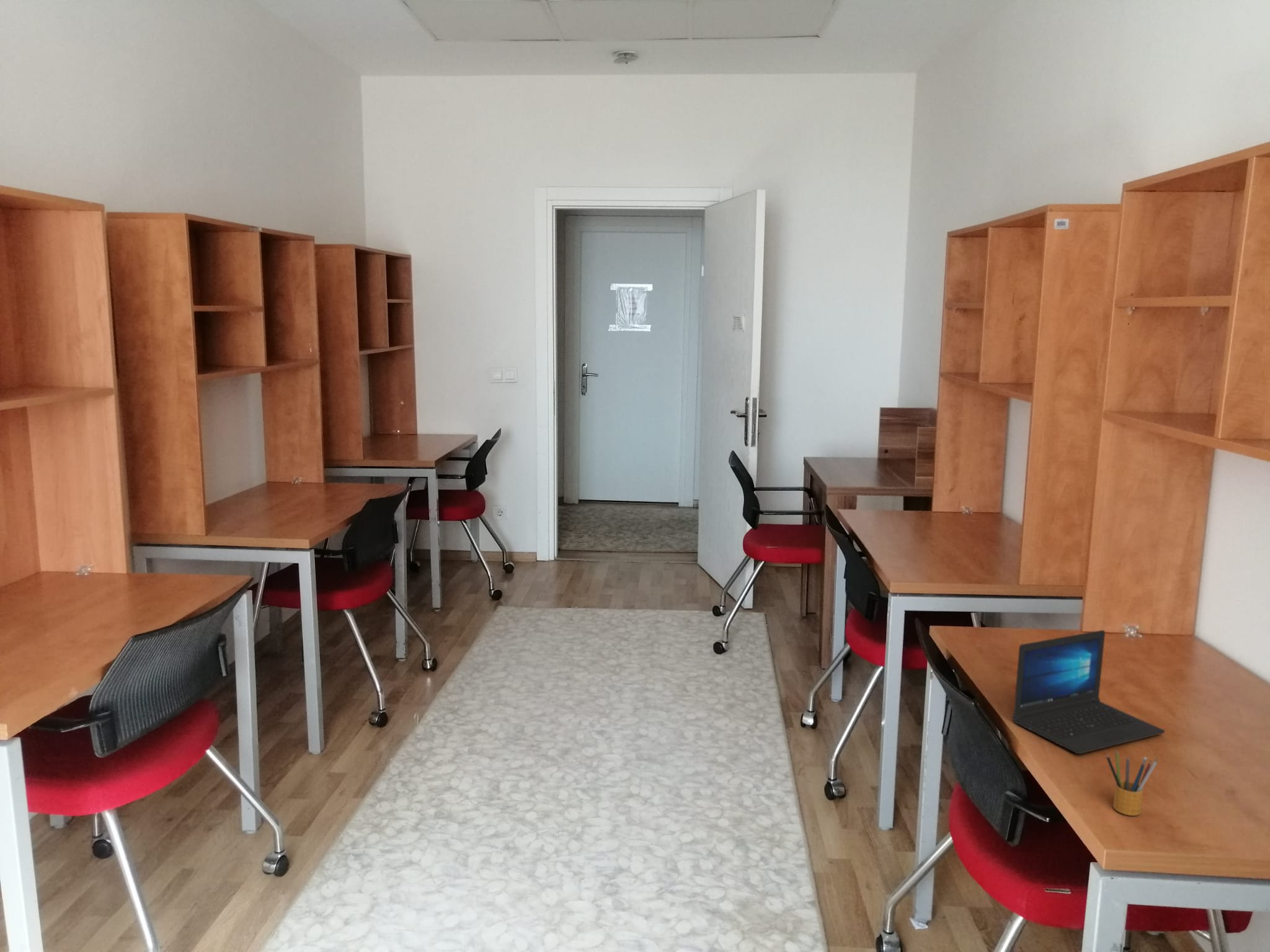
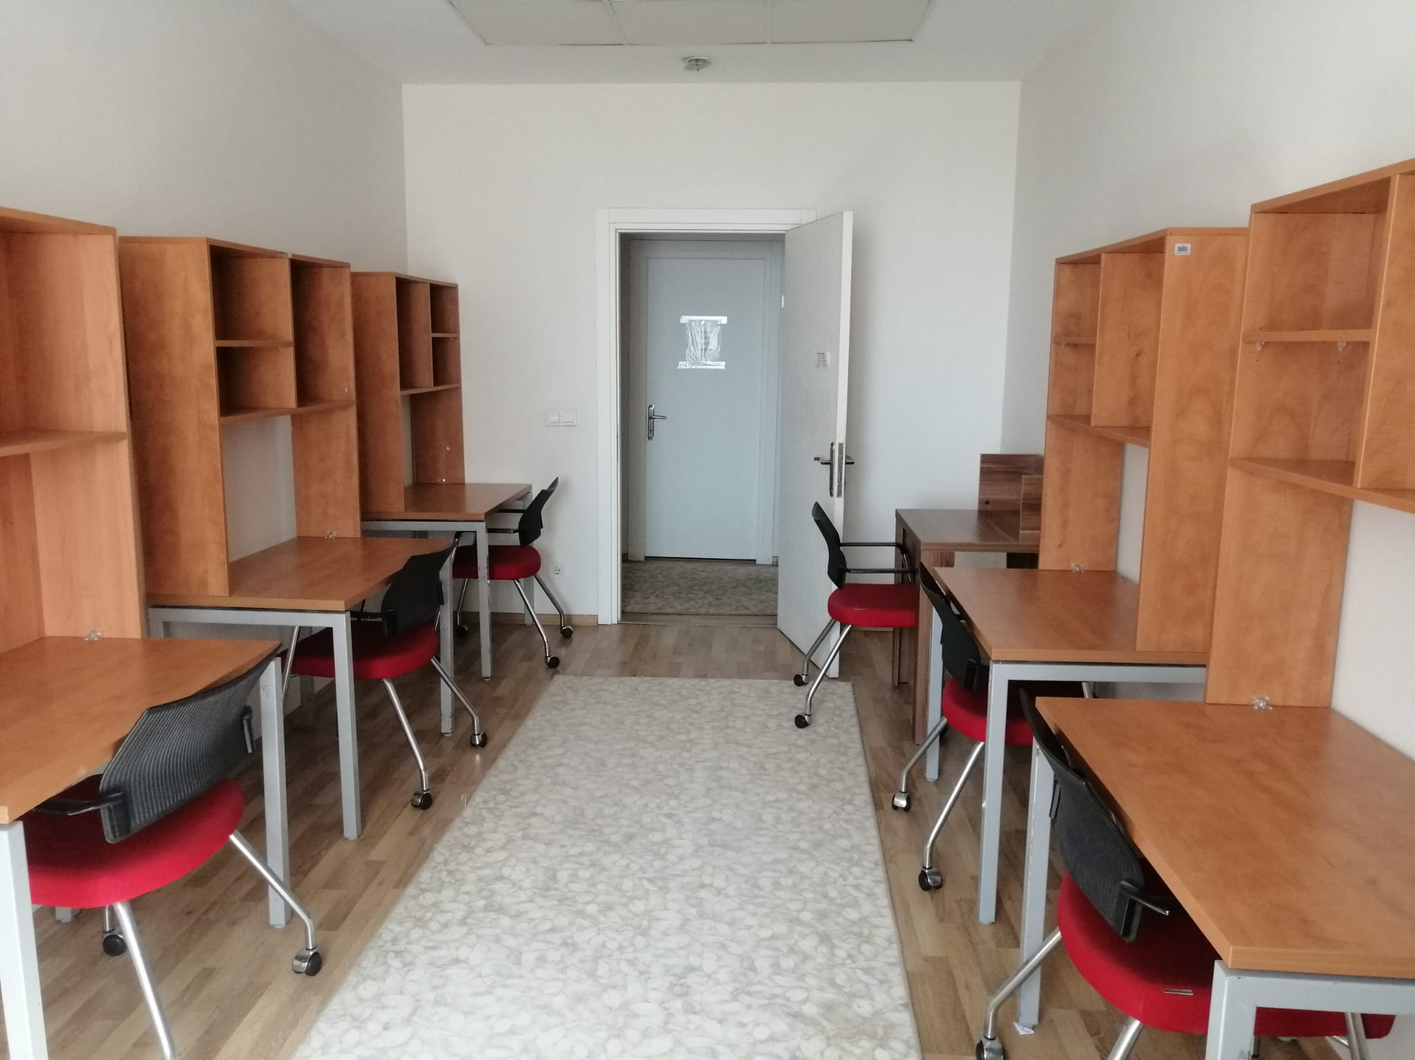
- laptop [1011,630,1165,754]
- pencil box [1105,749,1159,816]
